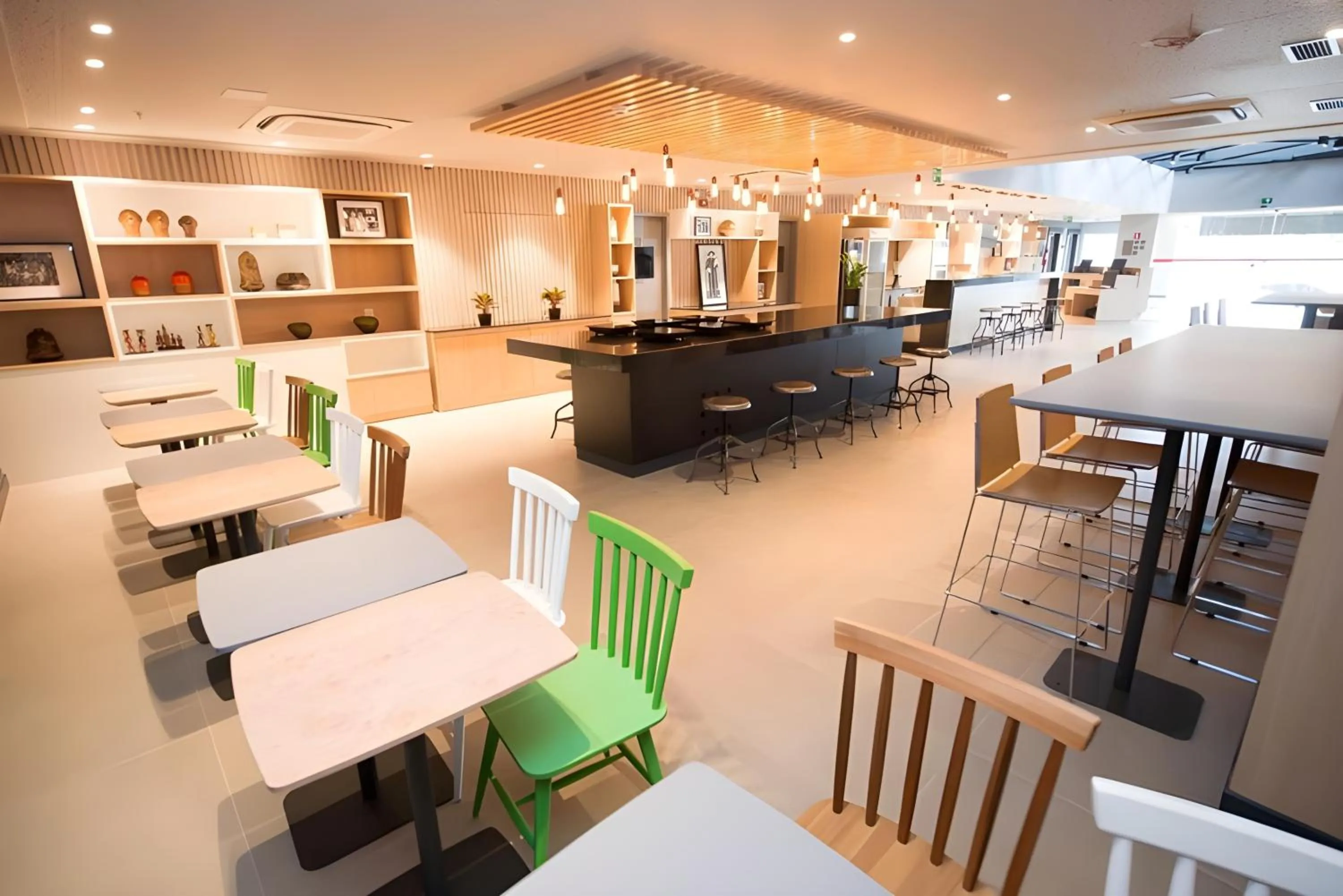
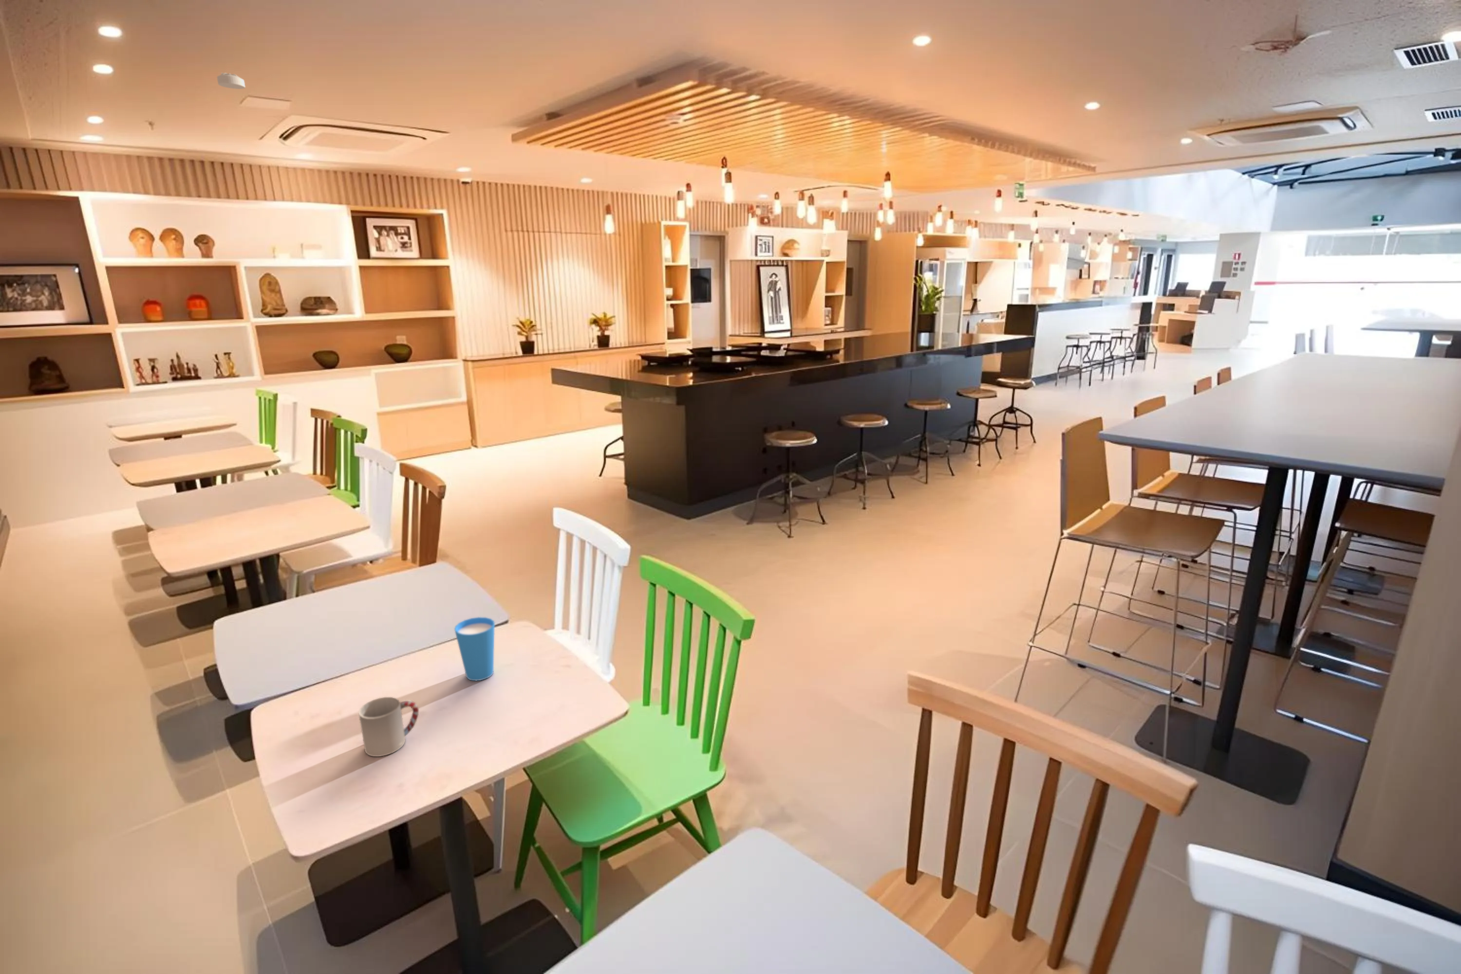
+ cup [358,697,419,757]
+ cup [454,616,495,682]
+ smoke detector [216,72,246,89]
